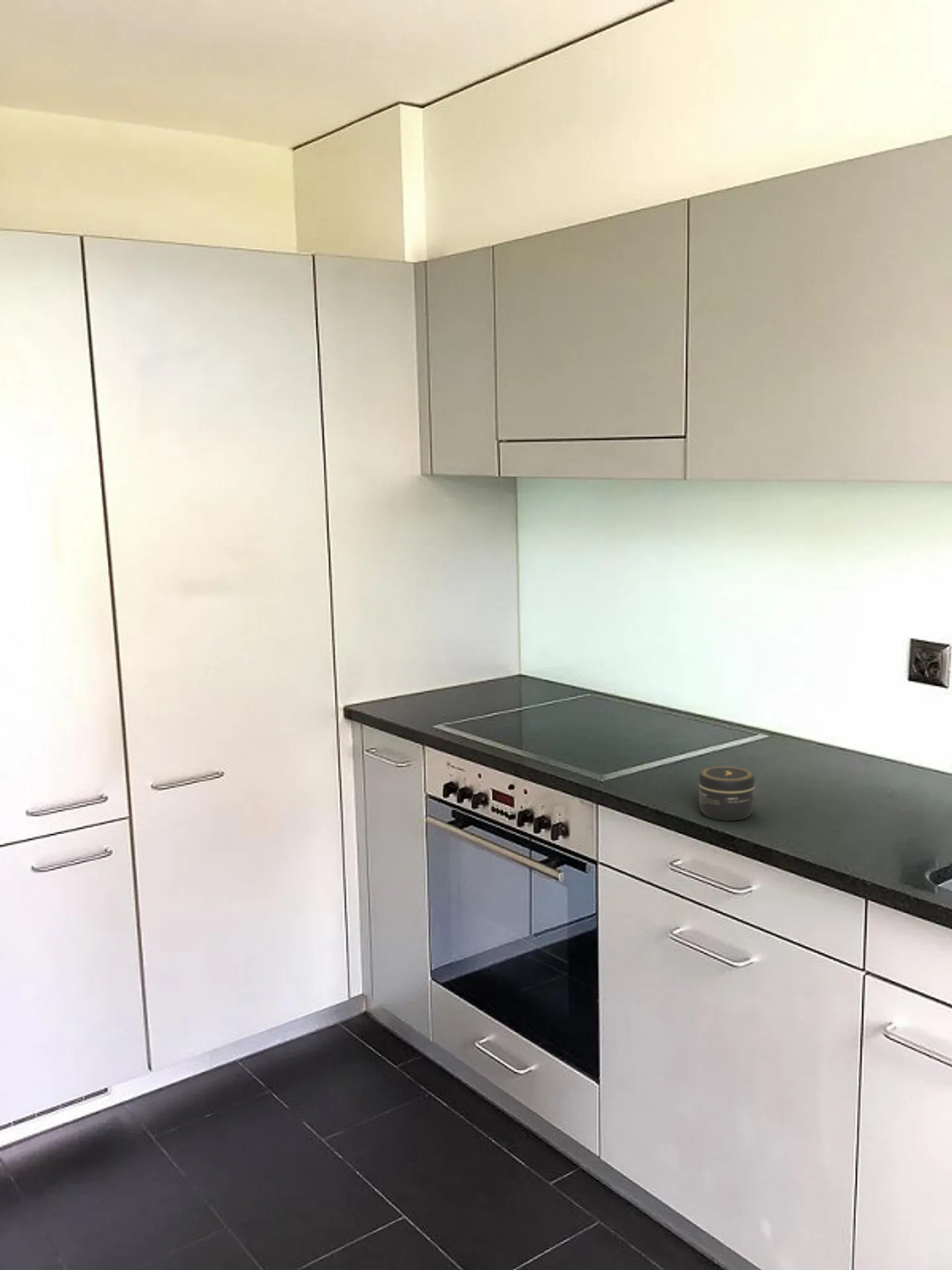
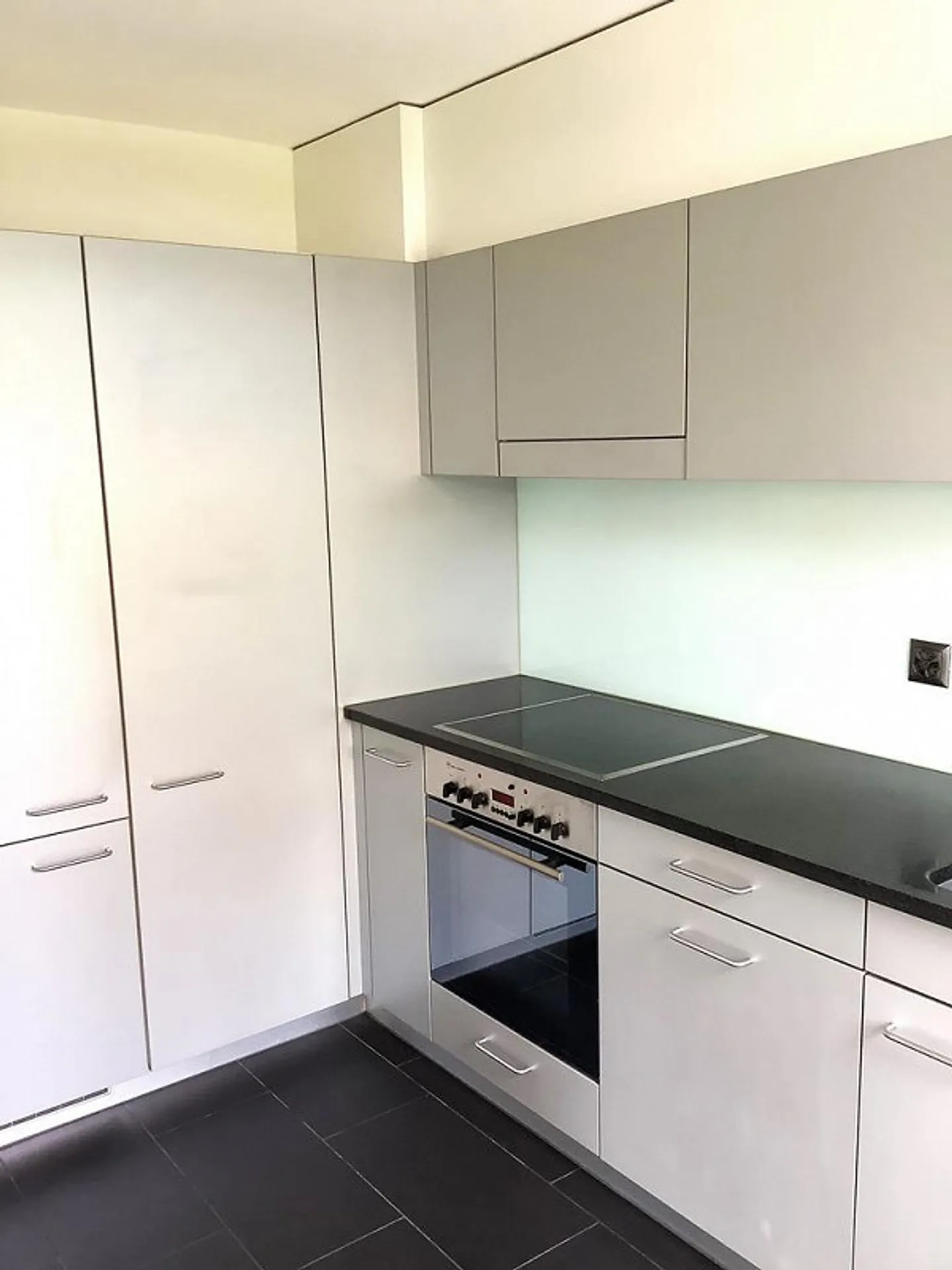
- jar [698,765,756,822]
